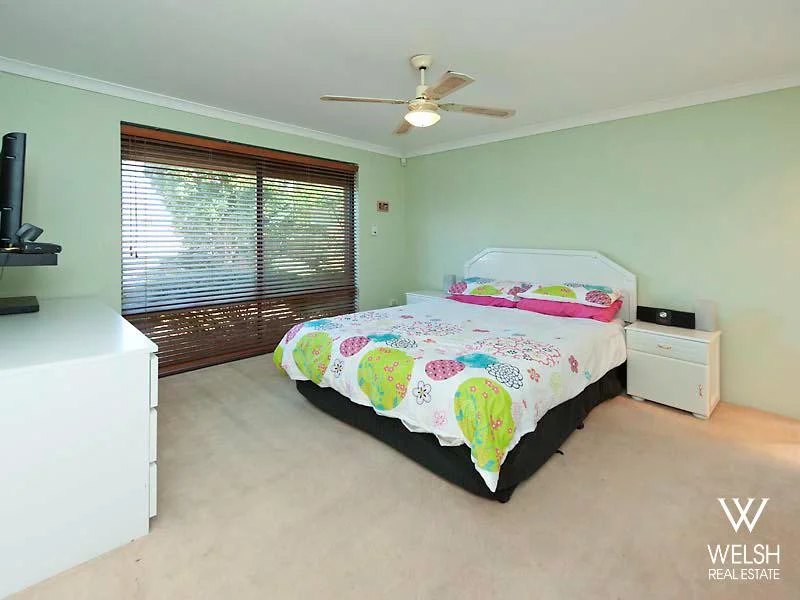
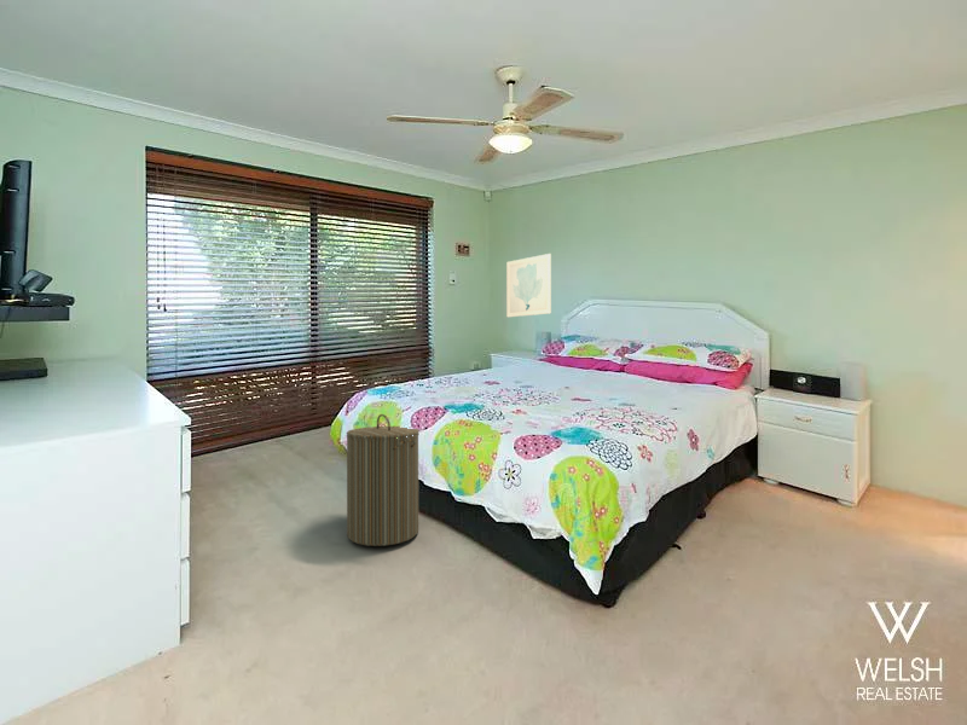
+ wall art [505,253,552,318]
+ laundry hamper [346,413,421,547]
